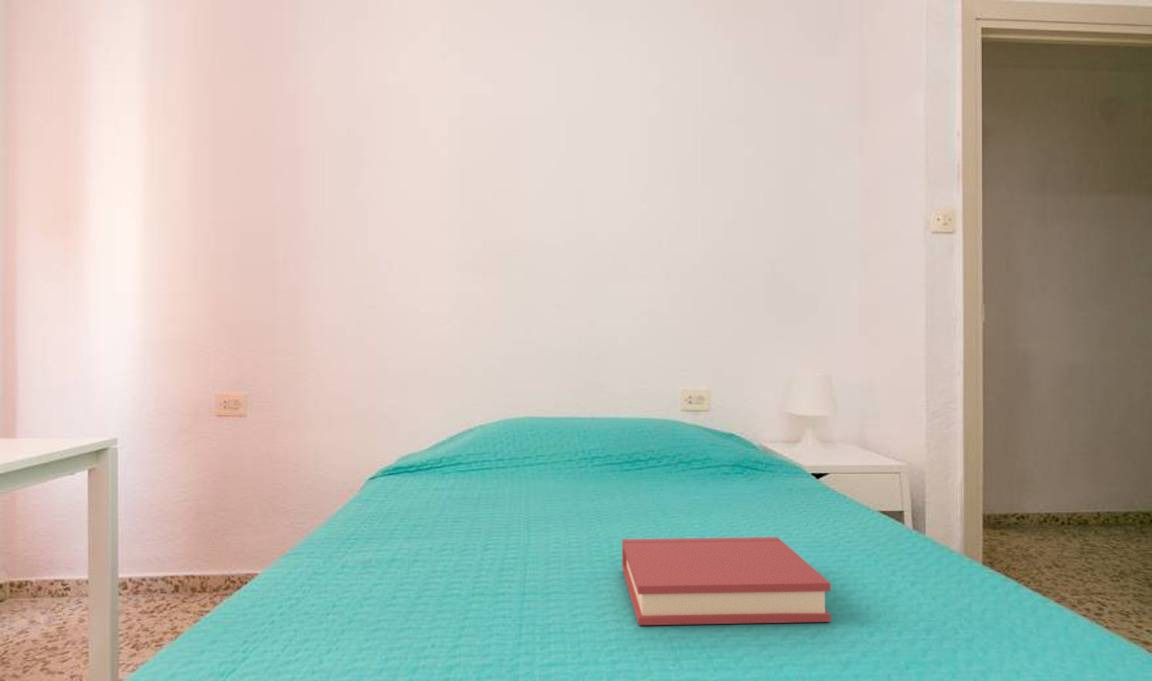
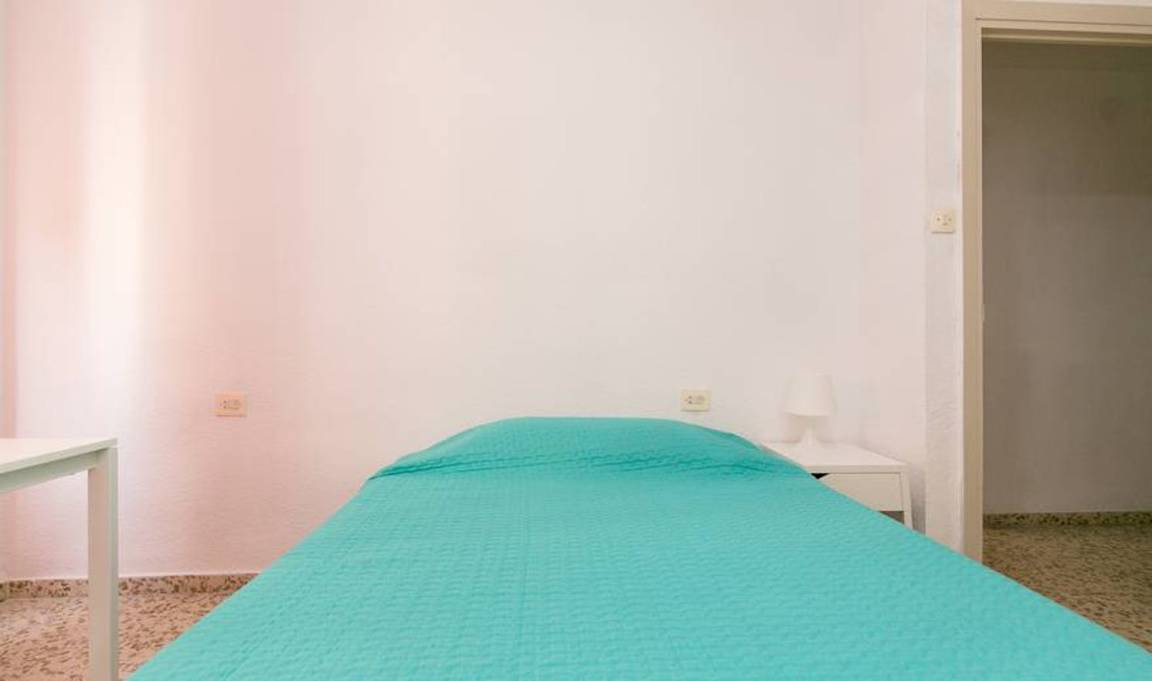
- hardback book [621,536,832,626]
